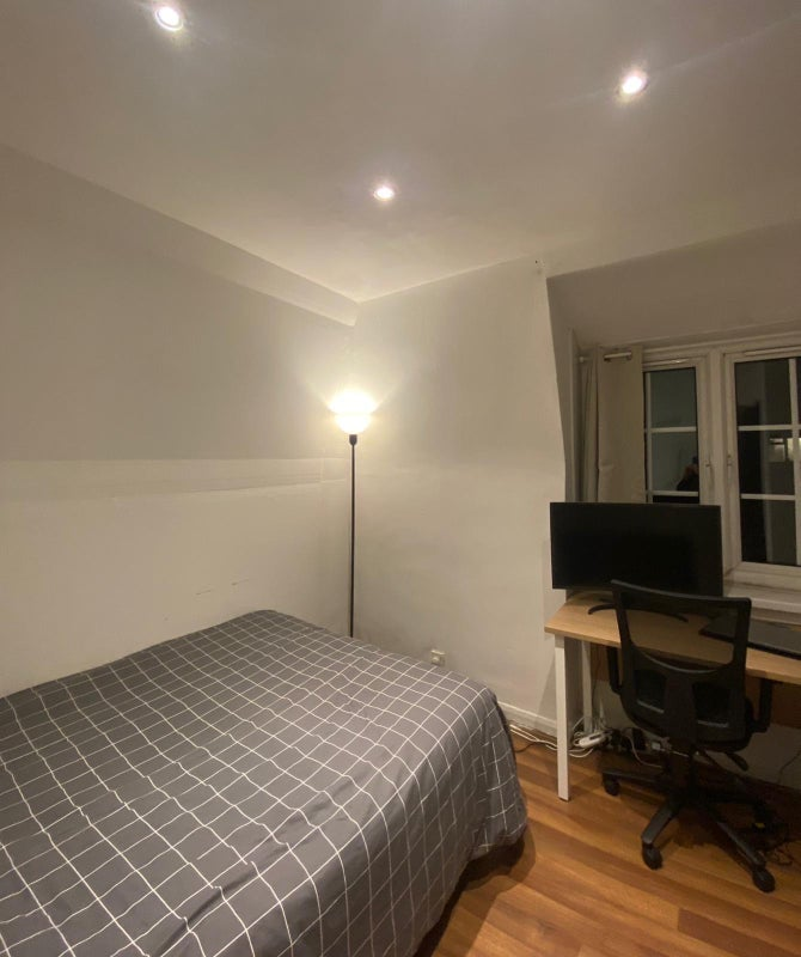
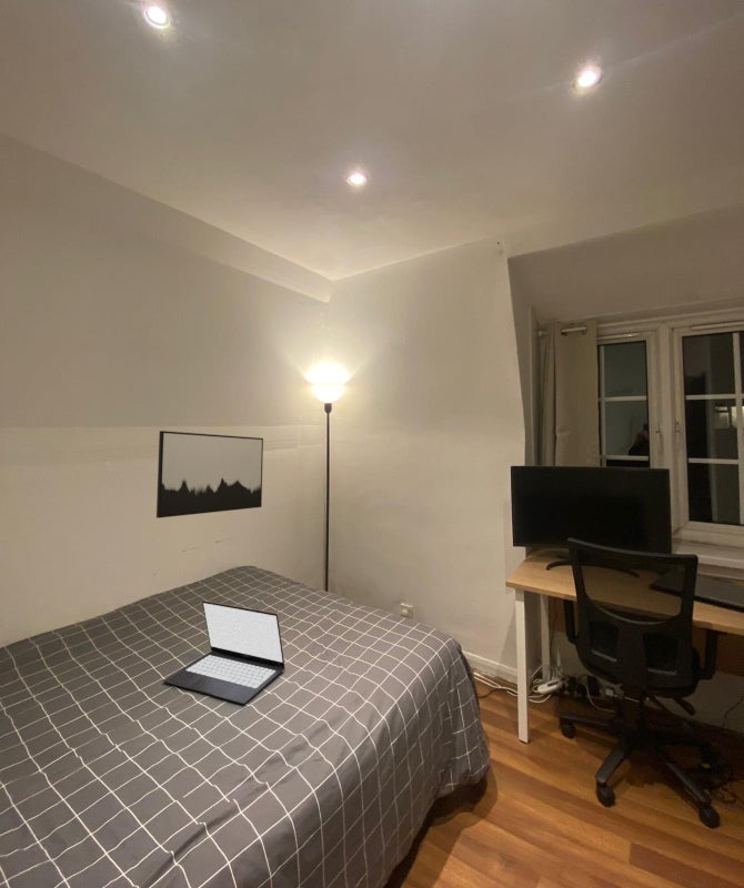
+ wall art [155,430,264,519]
+ laptop [162,599,286,705]
